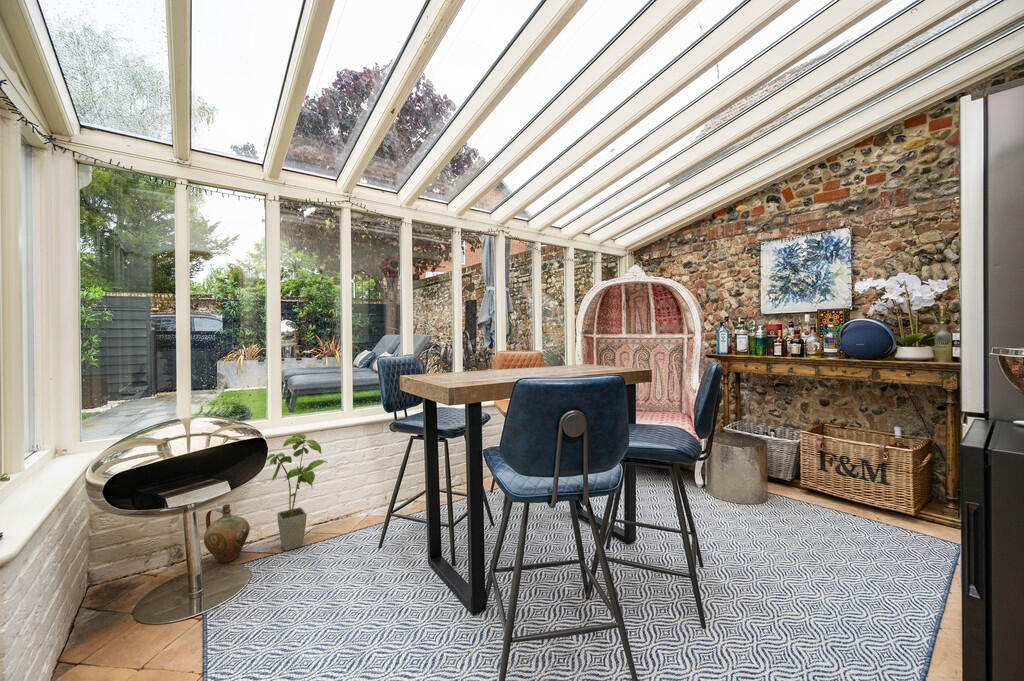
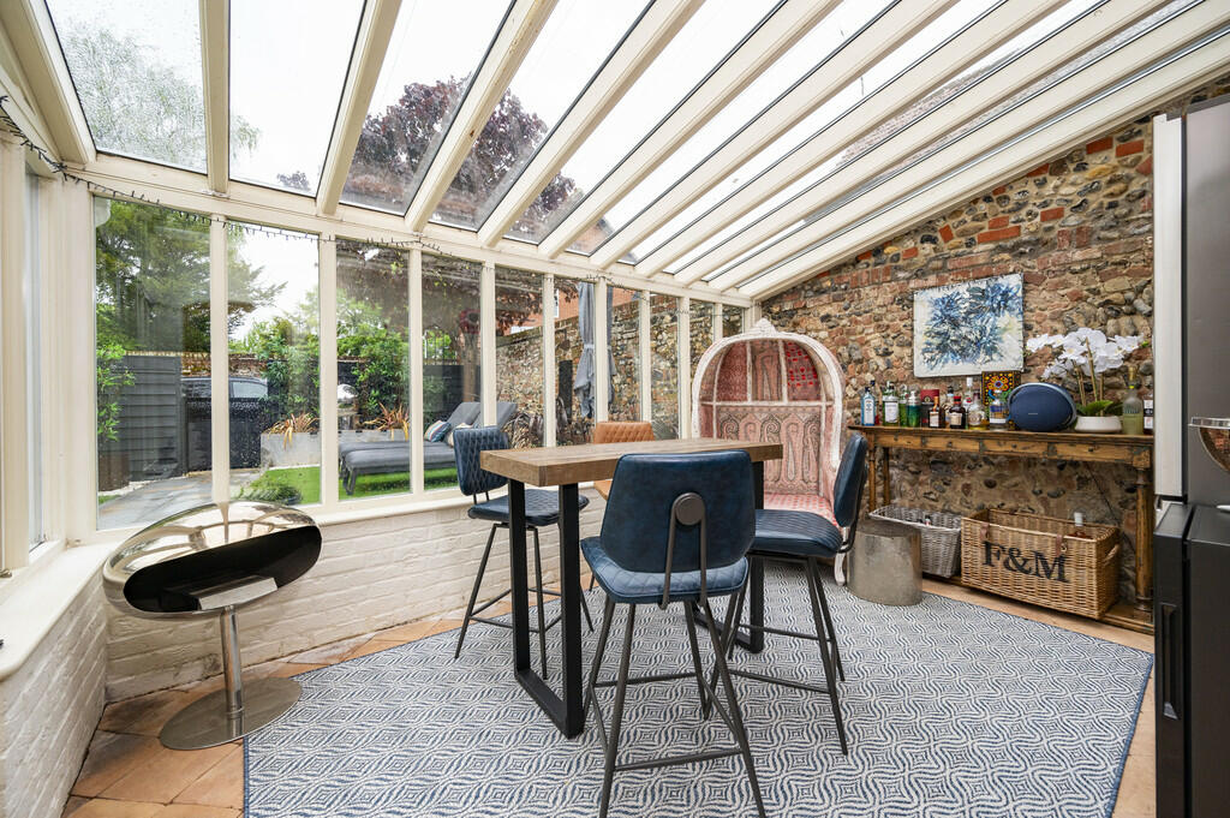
- house plant [266,433,329,552]
- ceramic jug [203,503,251,563]
